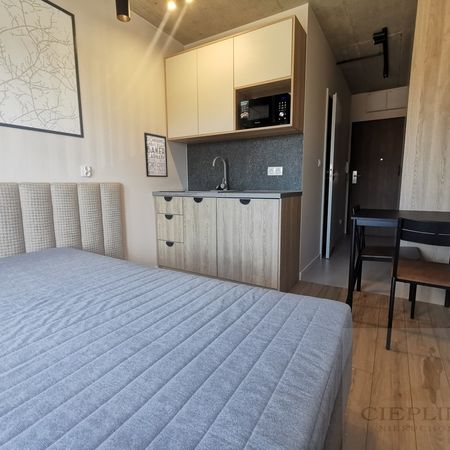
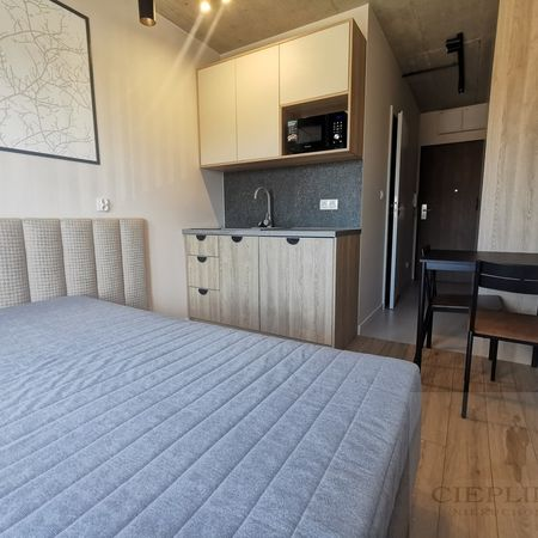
- wall art [143,132,169,178]
